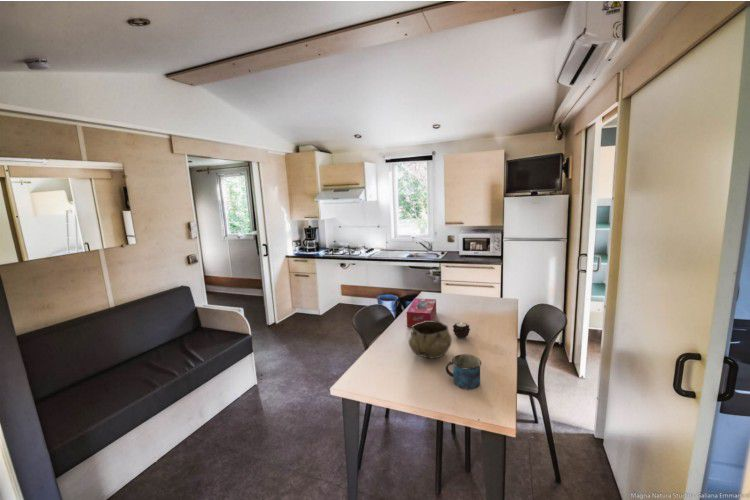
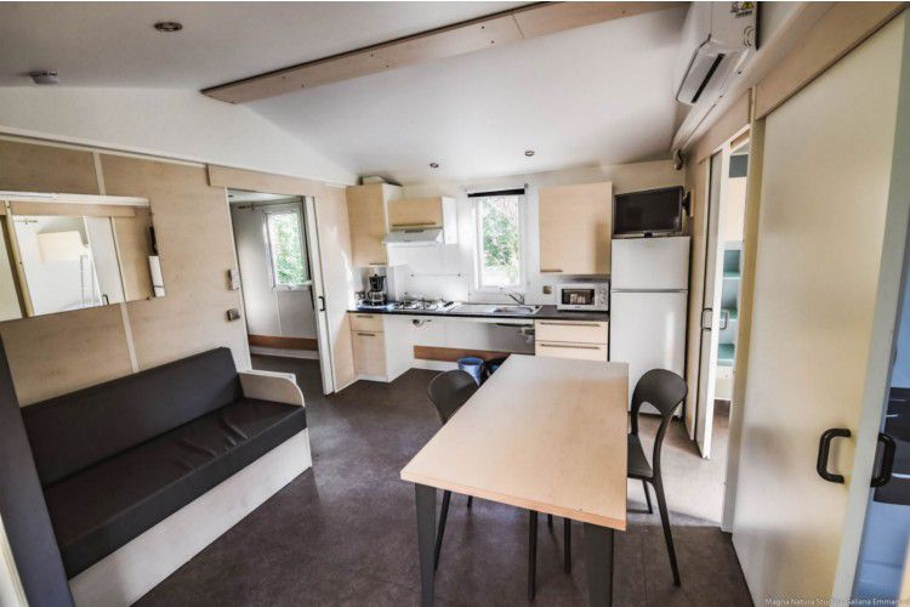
- mug [445,353,482,390]
- tissue box [406,297,437,328]
- decorative bowl [408,320,453,360]
- candle [452,322,471,340]
